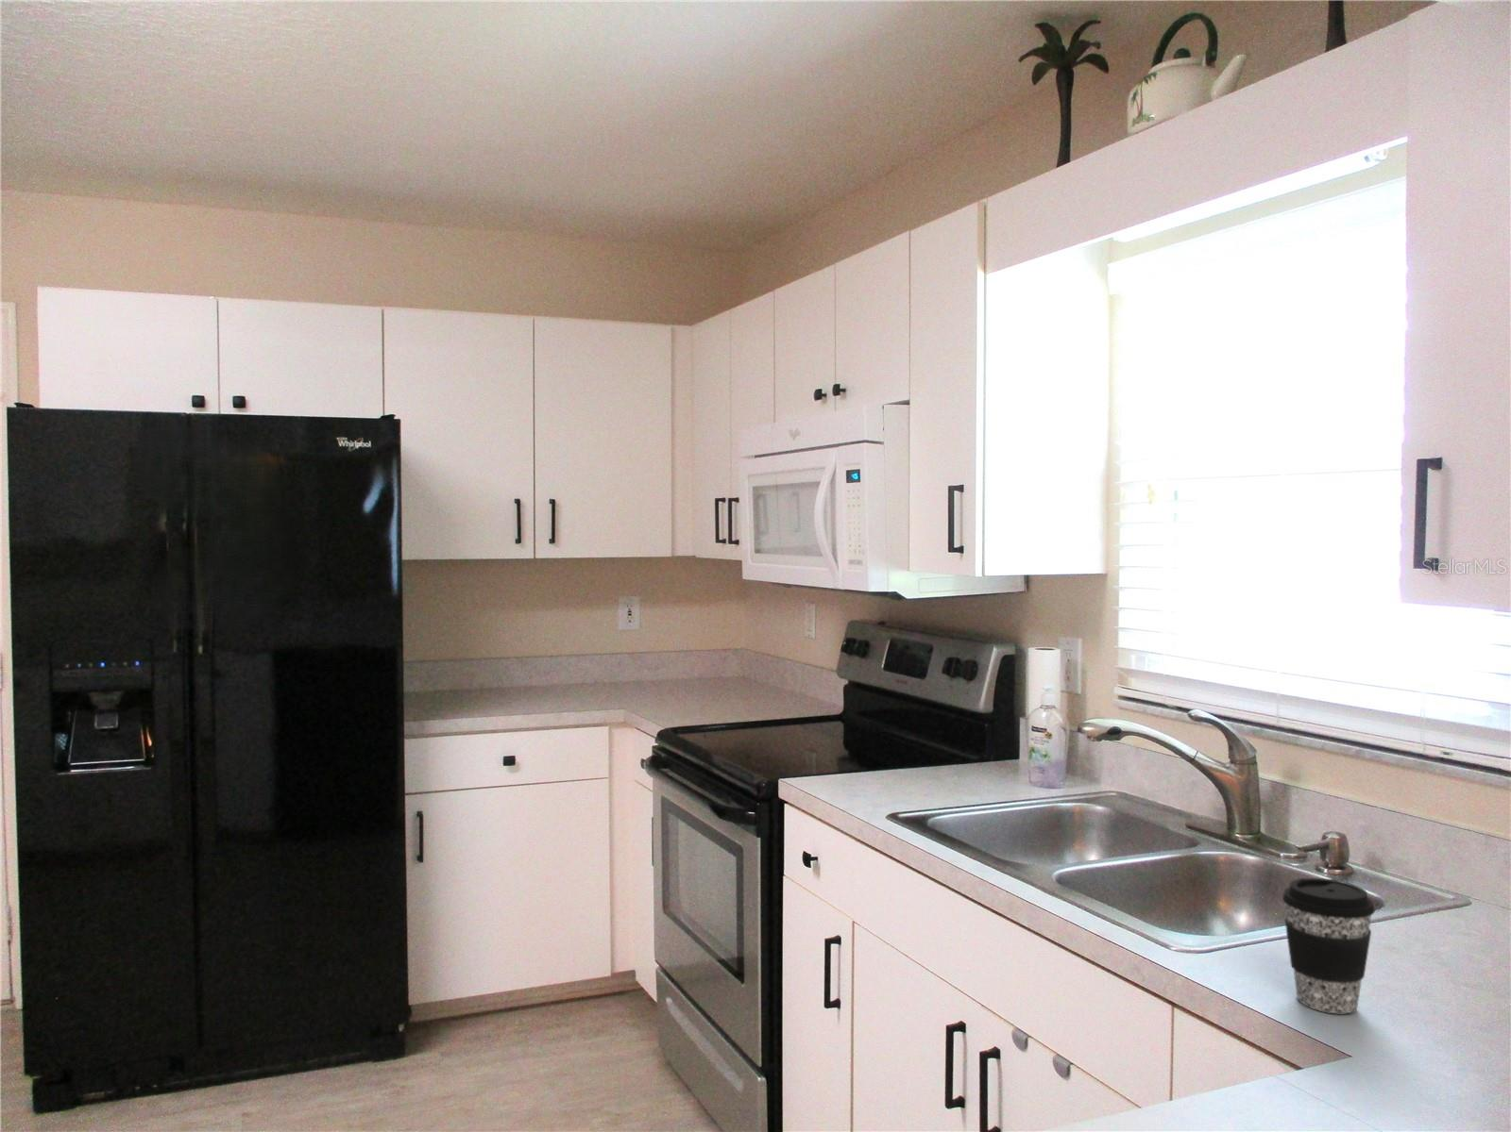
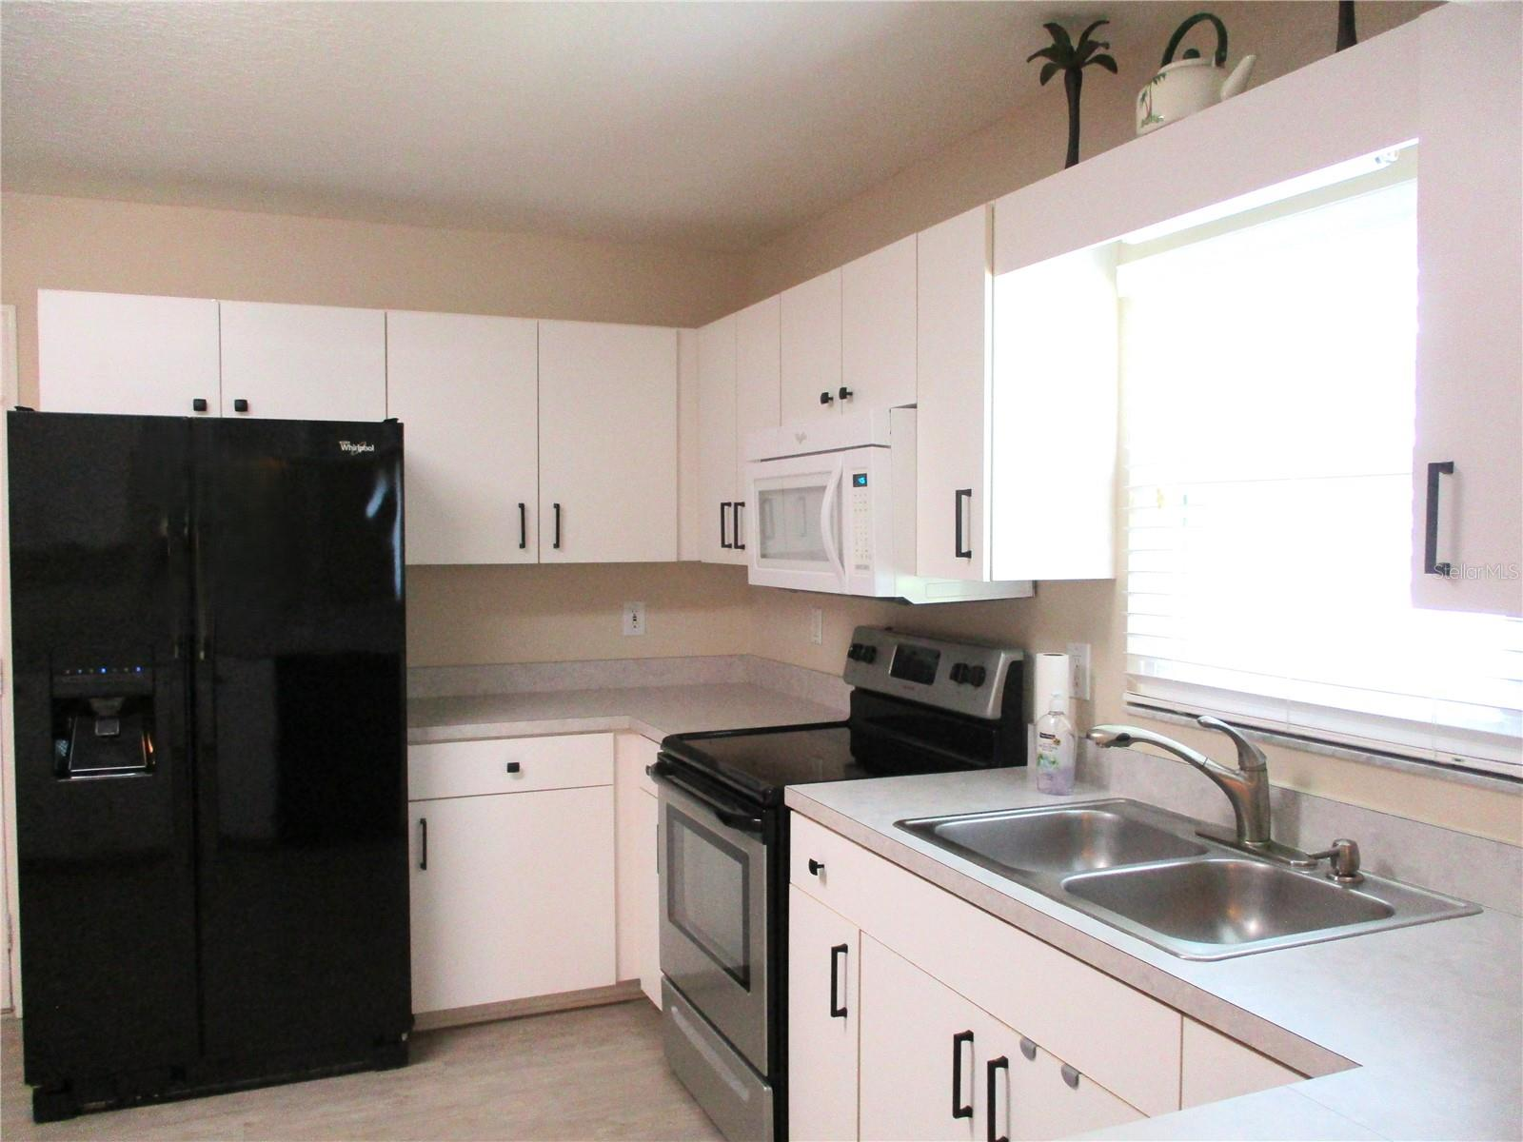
- coffee cup [1281,878,1375,1014]
